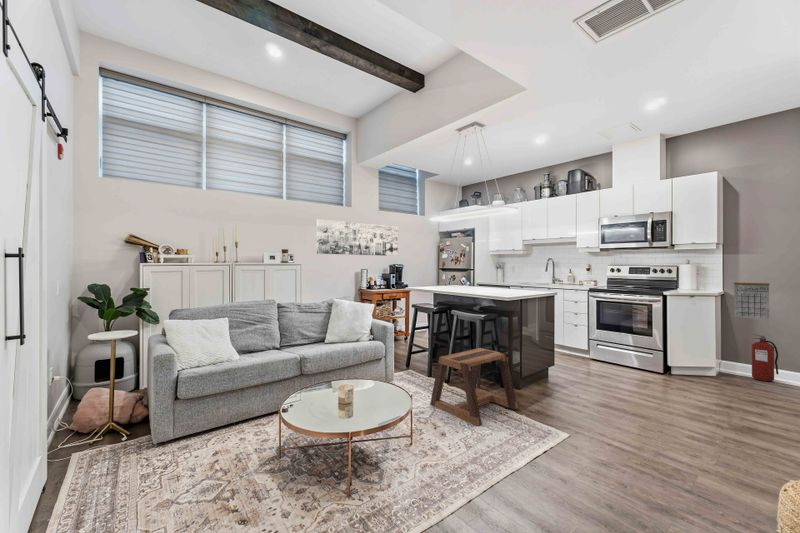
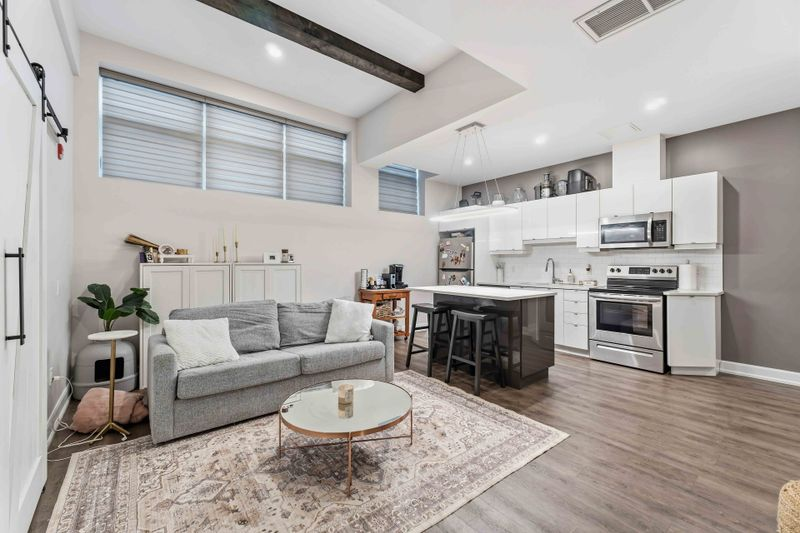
- calendar [733,282,770,321]
- stool [429,347,519,427]
- wall art [316,218,399,257]
- fire extinguisher [751,333,779,382]
